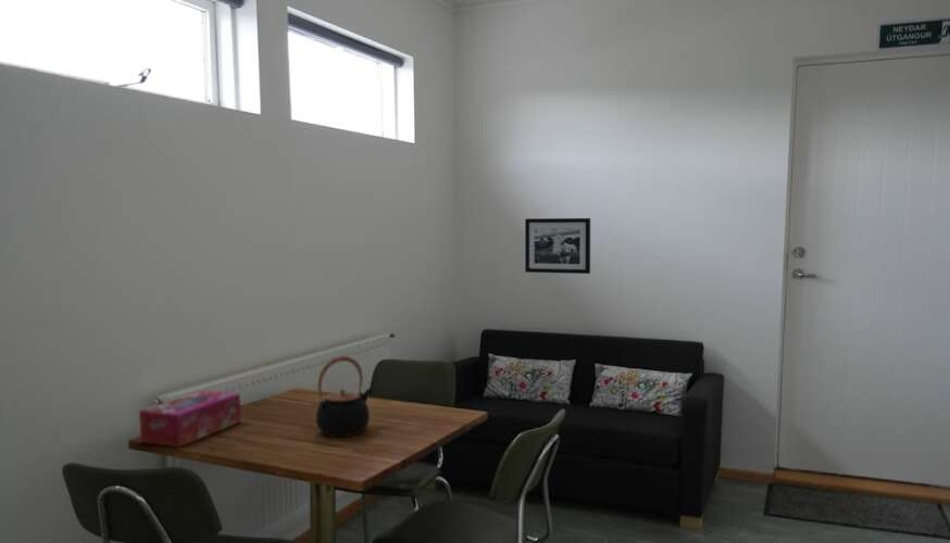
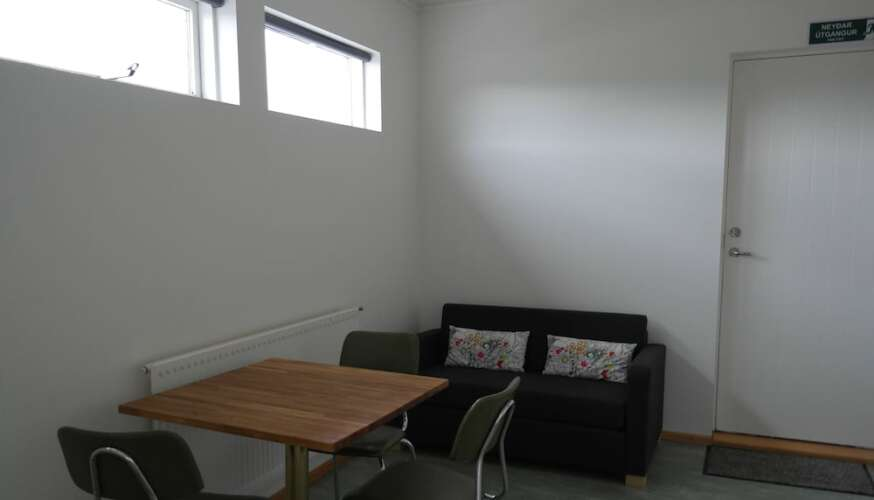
- teapot [315,355,375,438]
- tissue box [138,390,241,449]
- picture frame [524,217,591,275]
